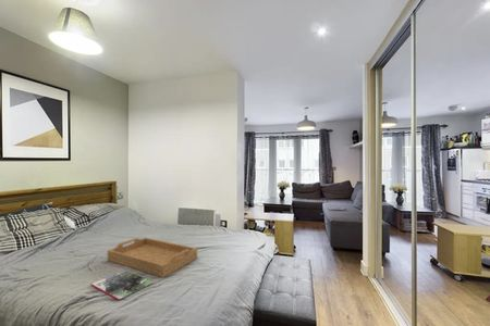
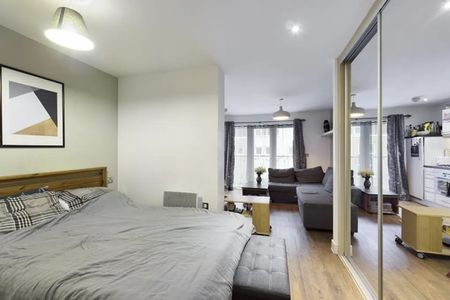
- magazine [90,269,155,301]
- serving tray [107,237,198,278]
